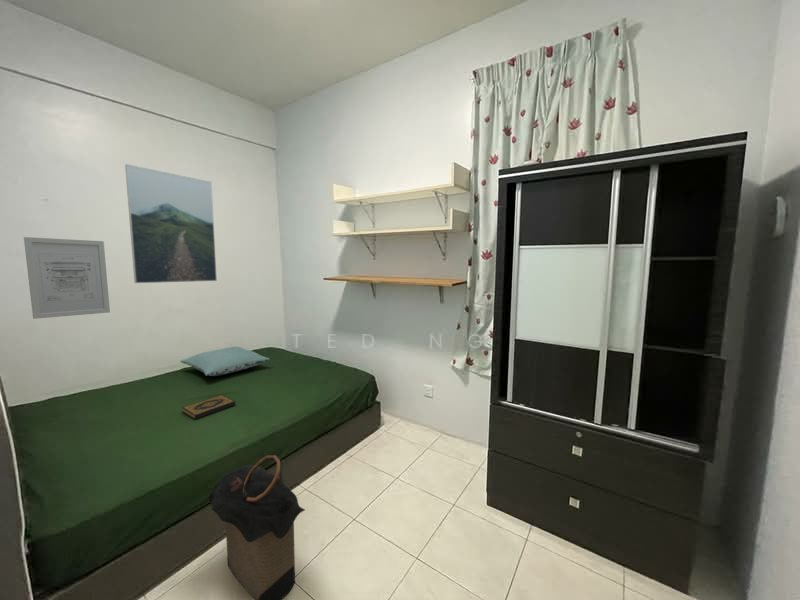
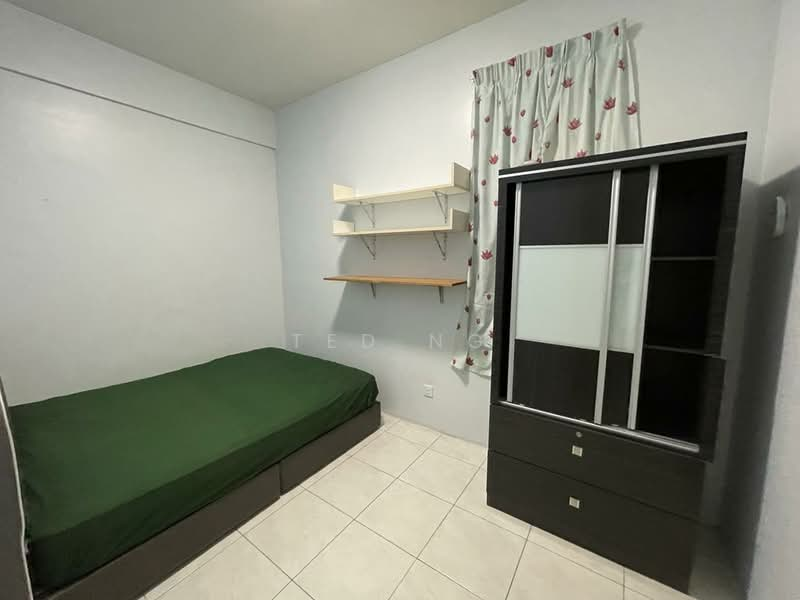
- laundry hamper [208,454,306,600]
- wall art [23,236,111,320]
- pillow [179,346,271,377]
- hardback book [181,394,236,420]
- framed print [124,163,218,284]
